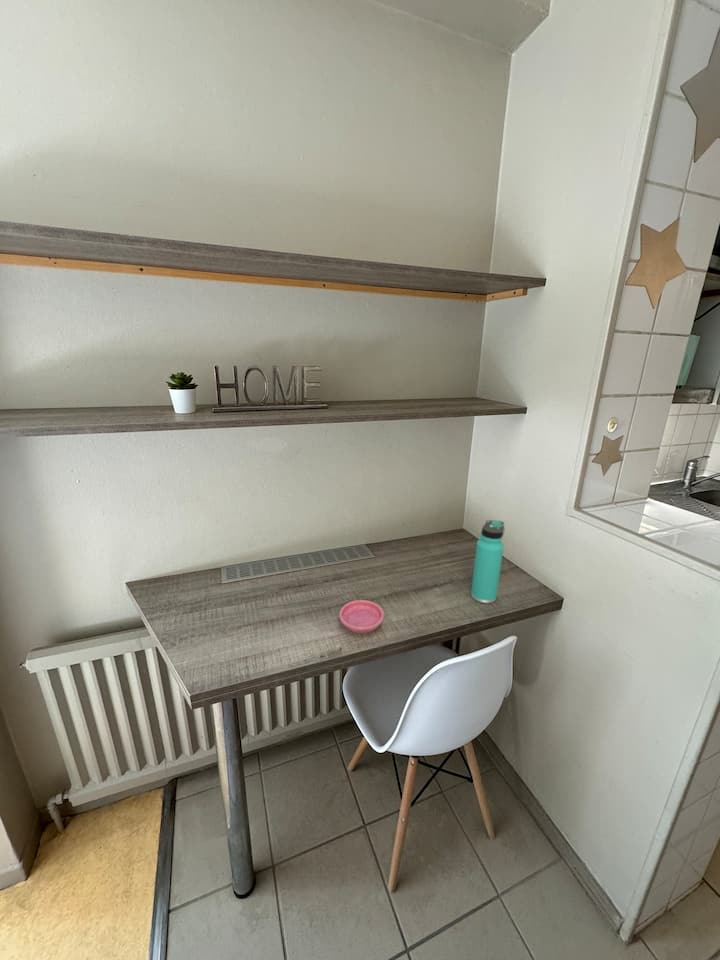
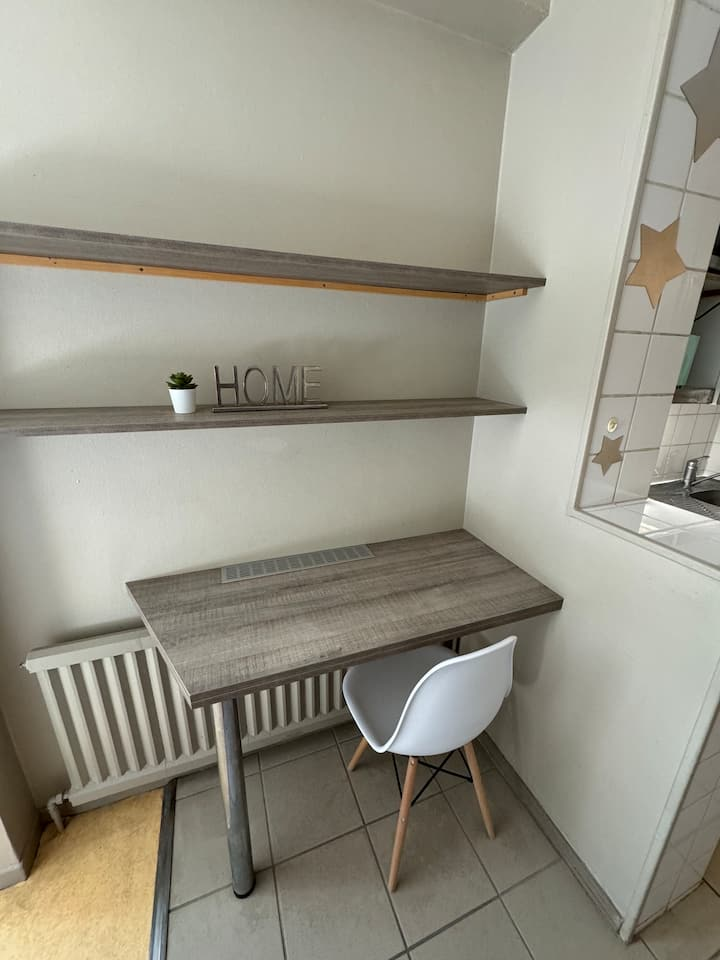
- thermos bottle [470,519,505,605]
- saucer [338,599,385,634]
